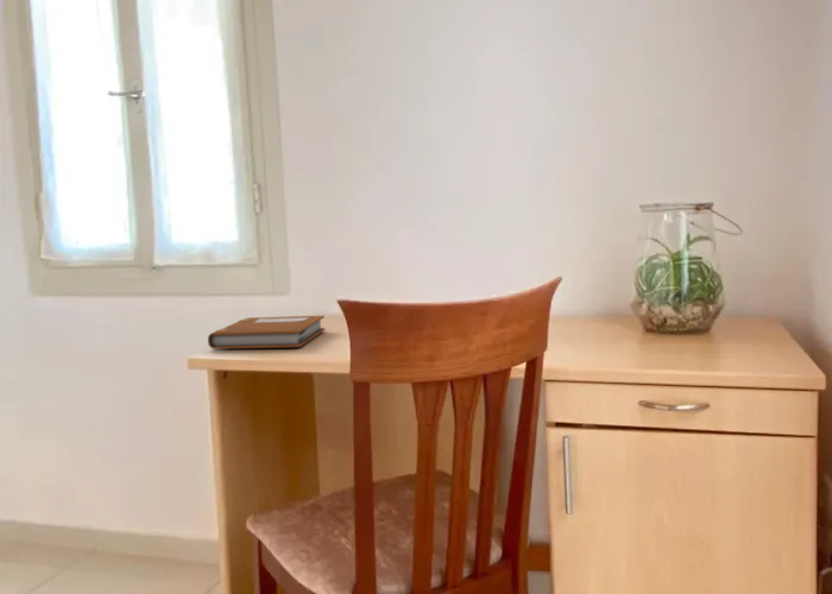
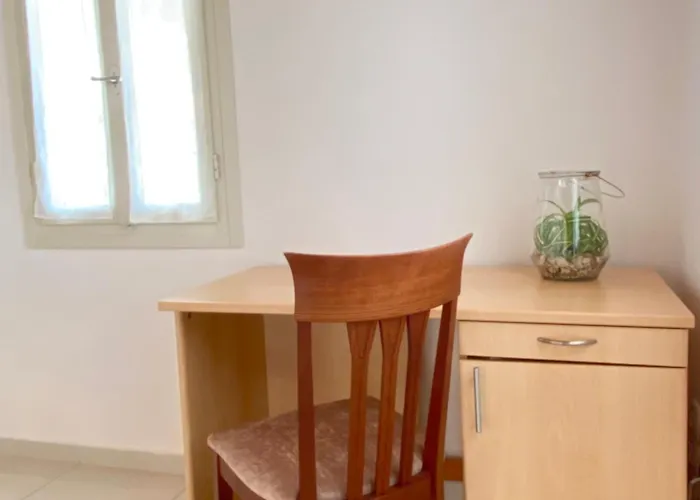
- notebook [207,315,326,350]
